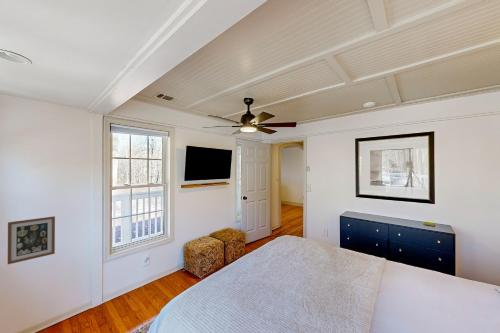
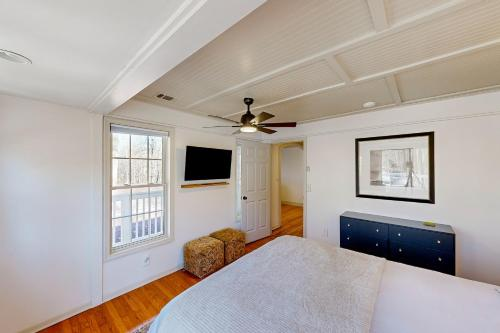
- wall art [7,215,56,265]
